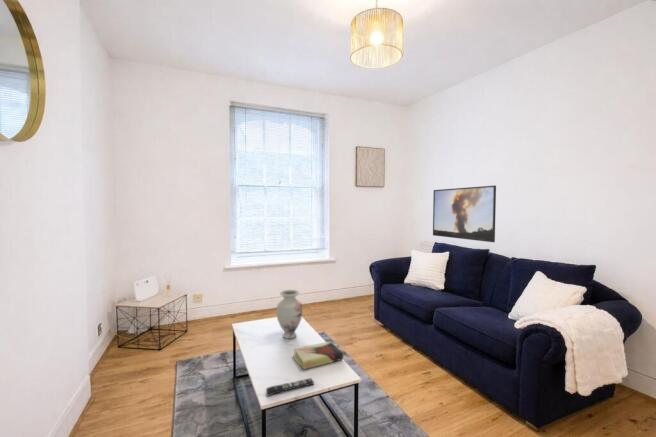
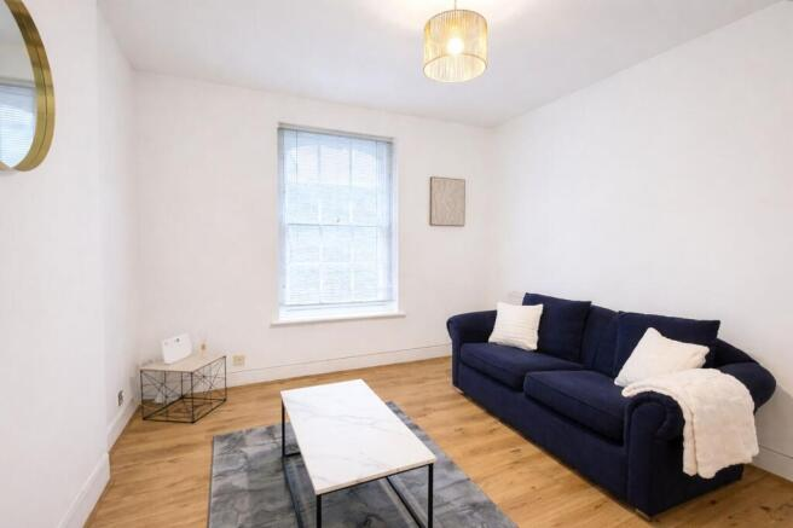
- vase [275,289,303,340]
- book [292,341,344,370]
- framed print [432,185,497,243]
- remote control [265,377,315,396]
